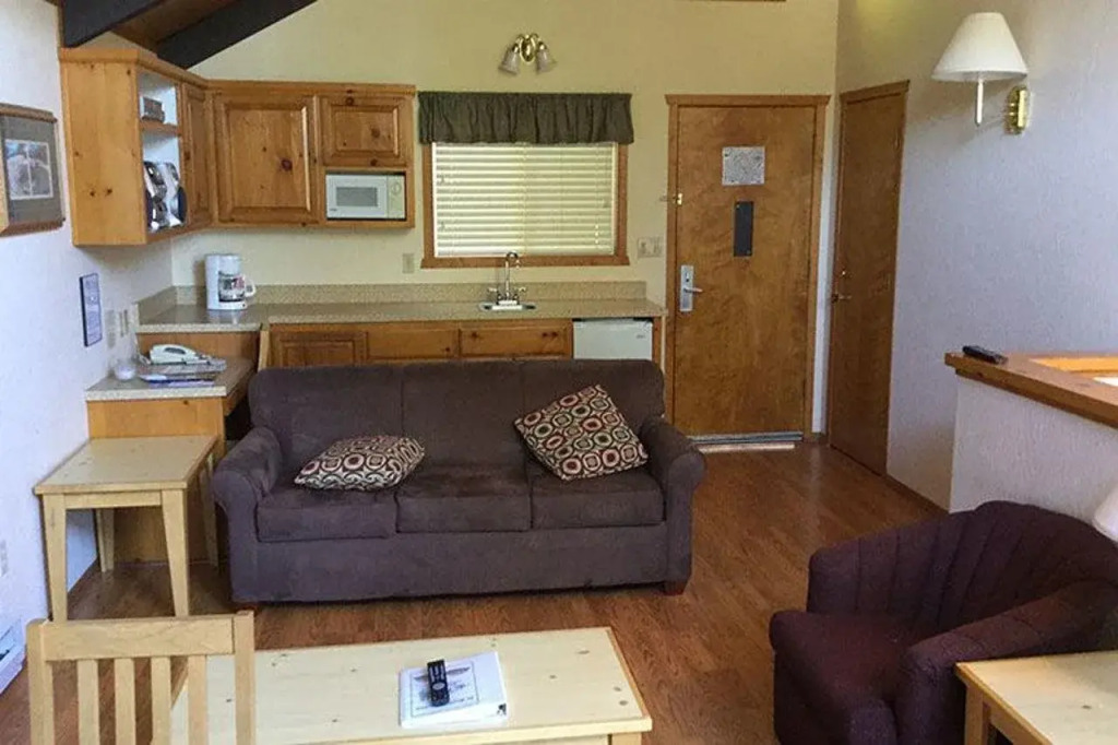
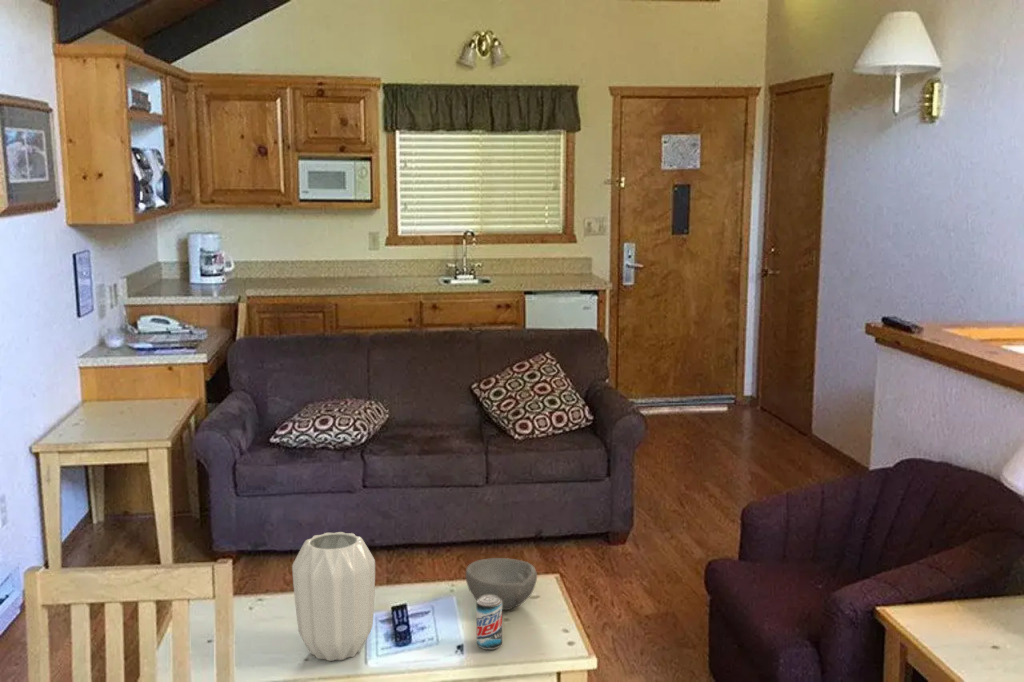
+ beer can [475,595,503,651]
+ bowl [465,557,538,611]
+ vase [291,531,376,662]
